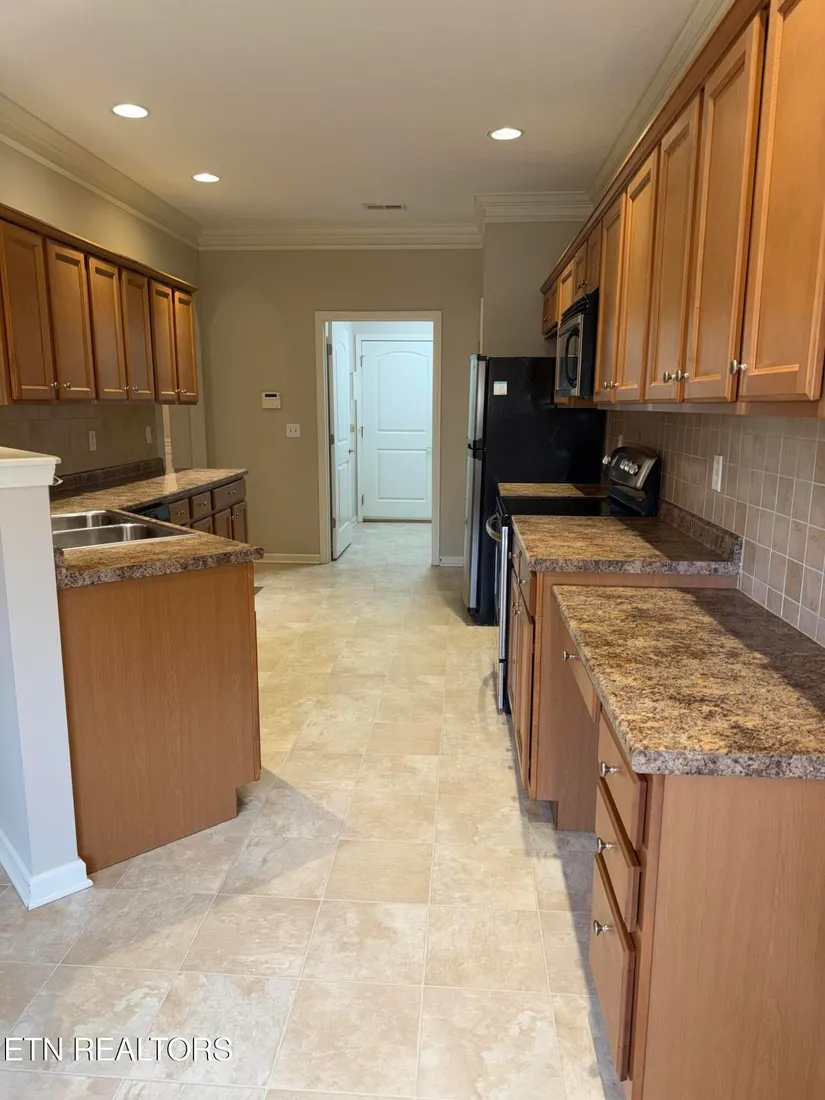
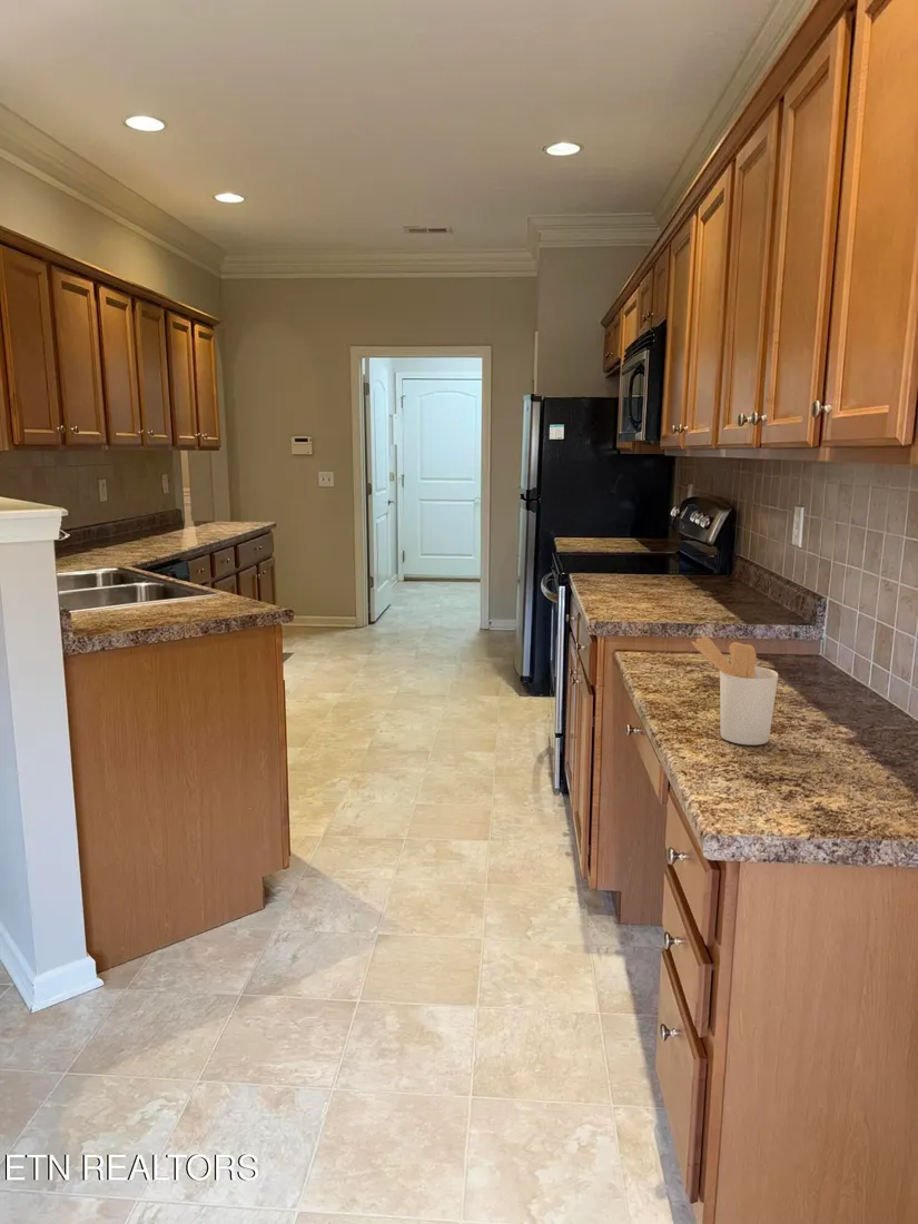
+ utensil holder [691,635,779,747]
